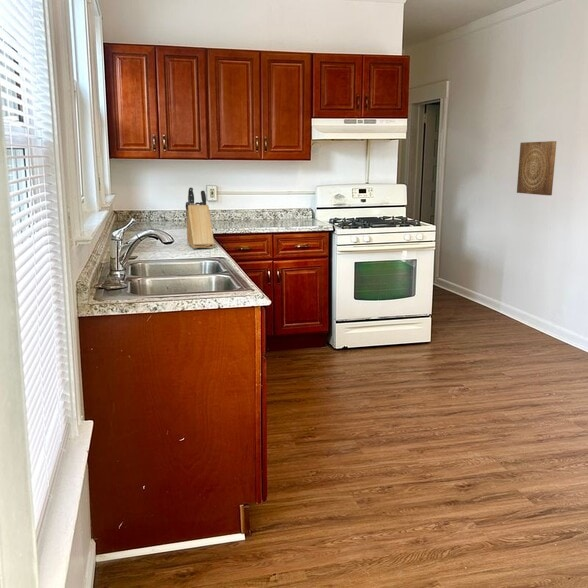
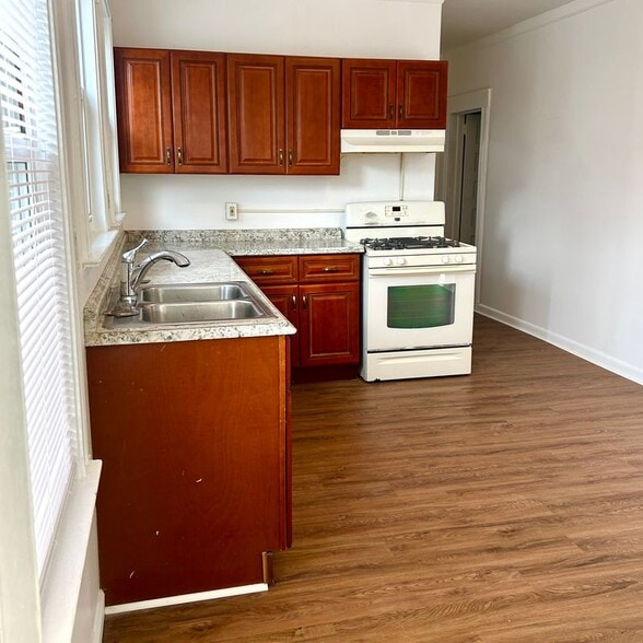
- knife block [185,186,215,250]
- wall art [516,140,557,196]
